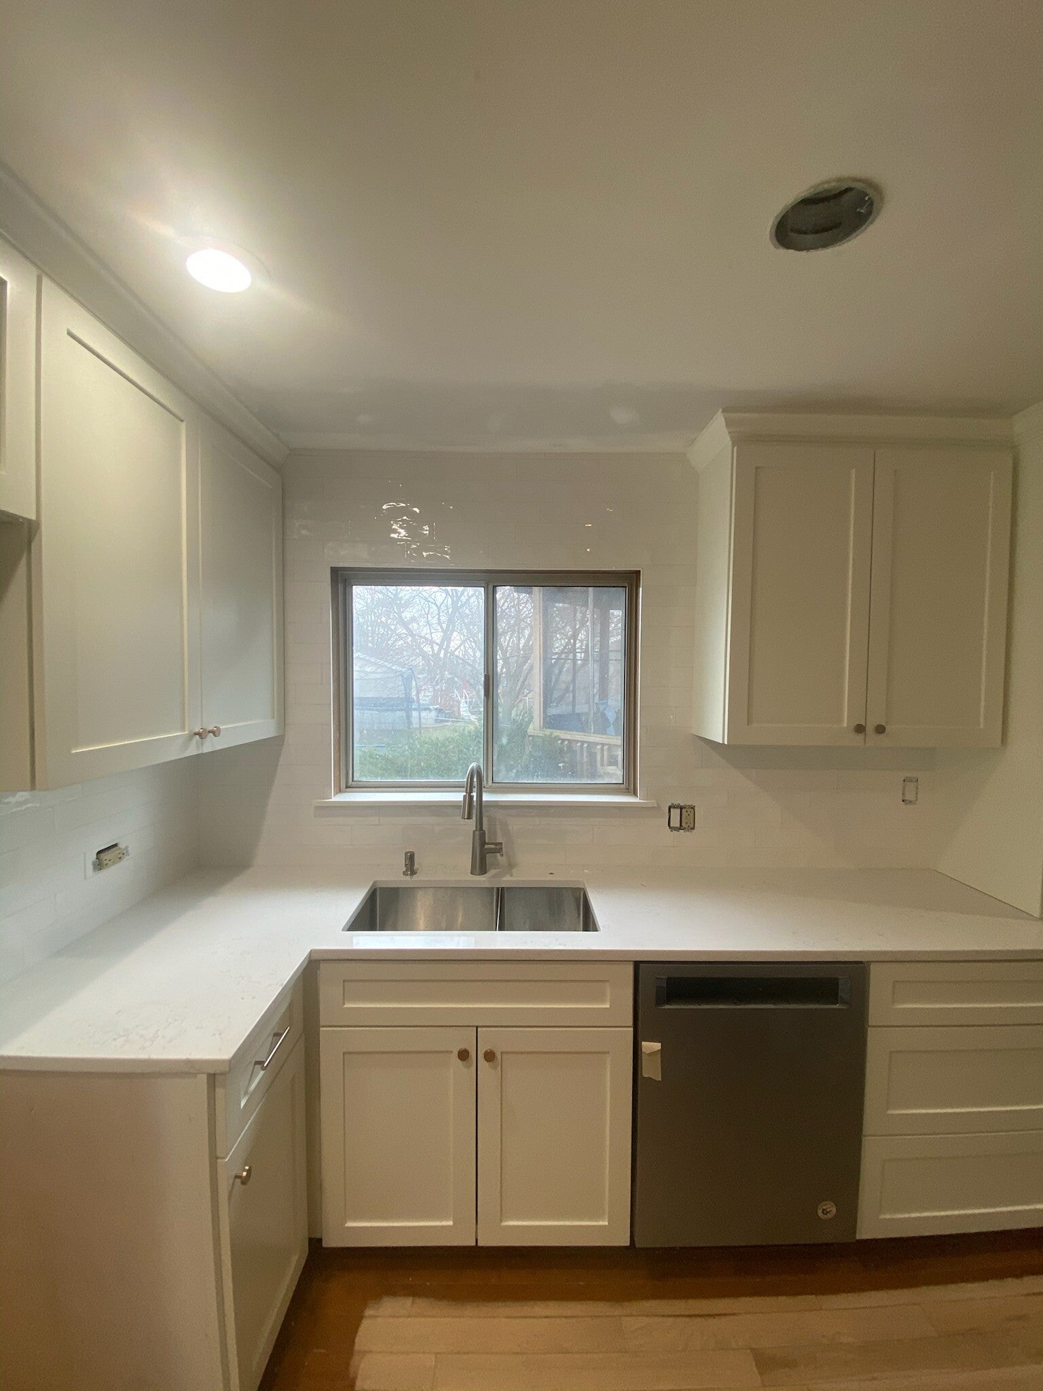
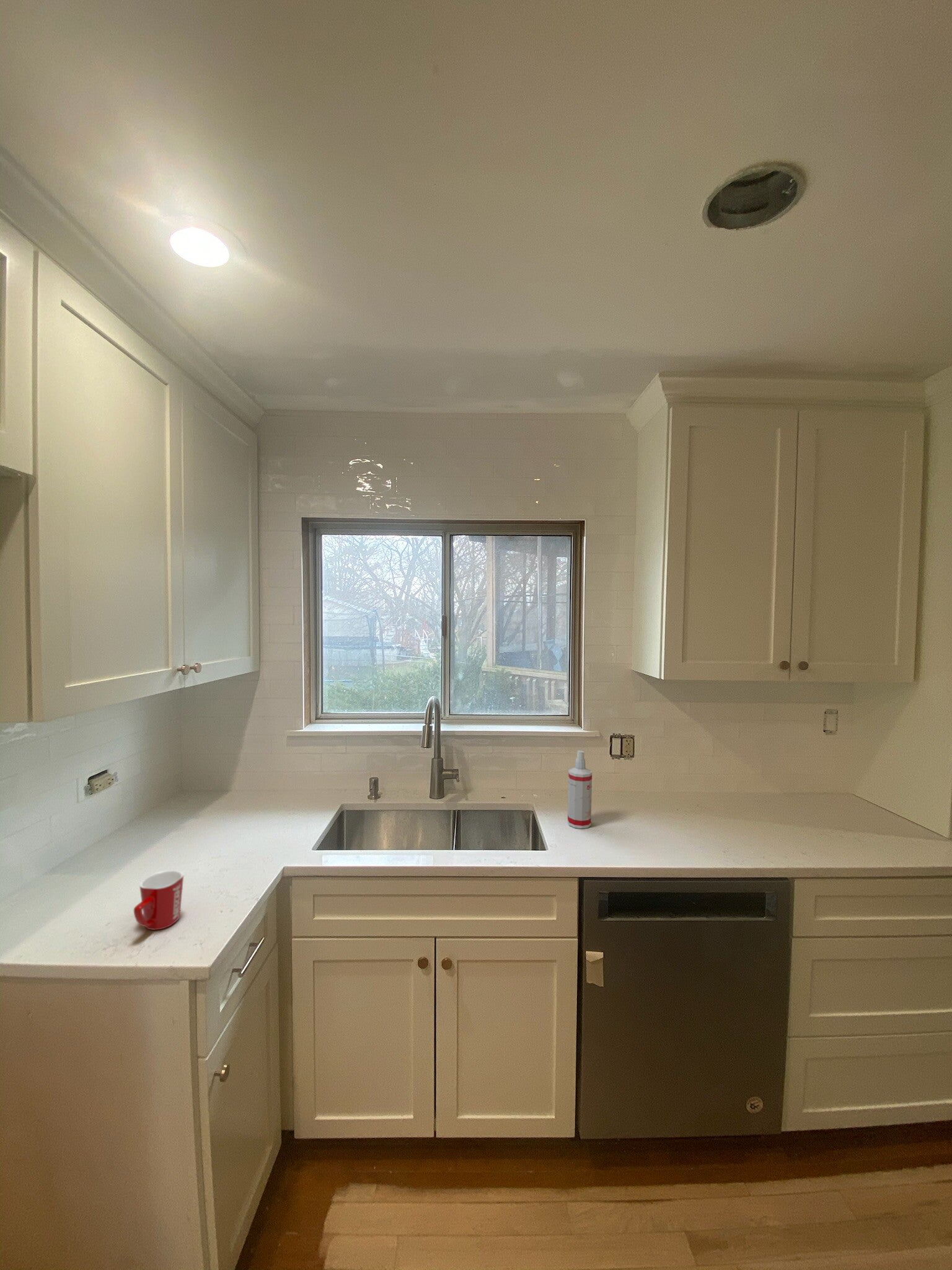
+ mug [133,869,185,931]
+ spray bottle [567,750,593,829]
